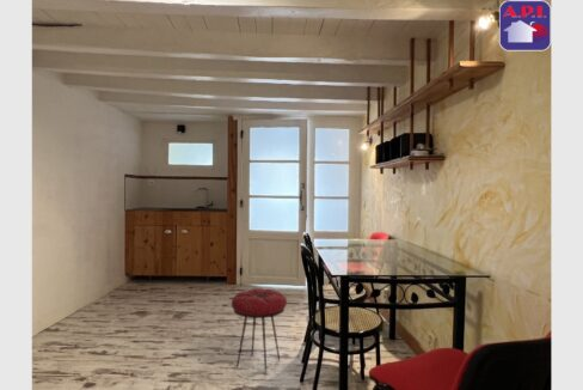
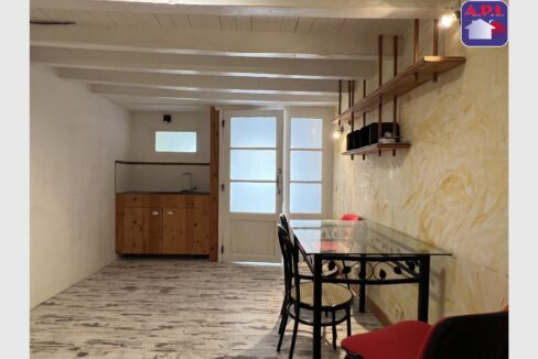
- stool [231,287,288,374]
